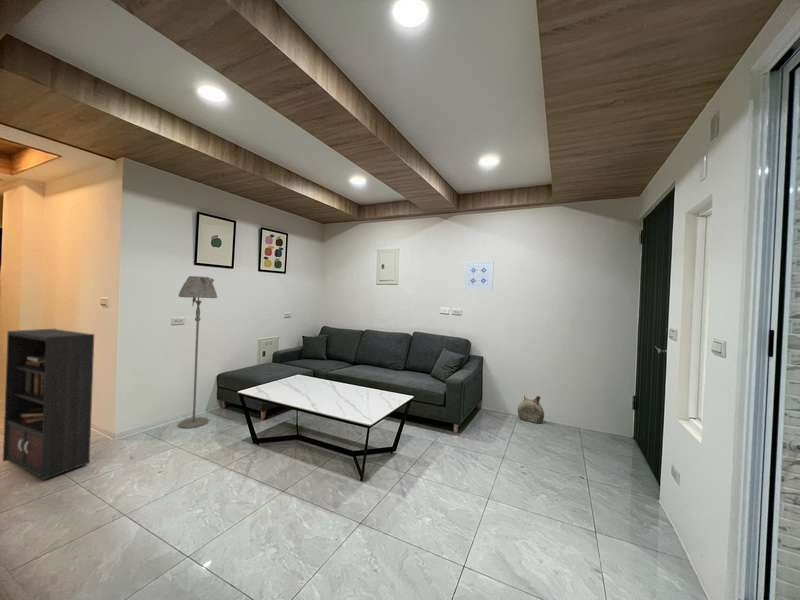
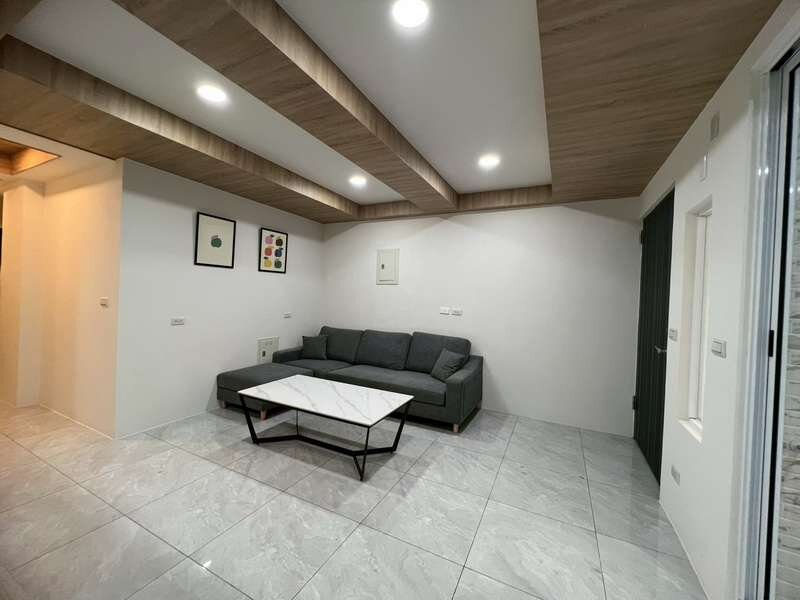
- wall art [463,260,495,291]
- bookcase [2,328,134,481]
- ceramic jug [517,395,545,424]
- floor lamp [177,275,218,430]
